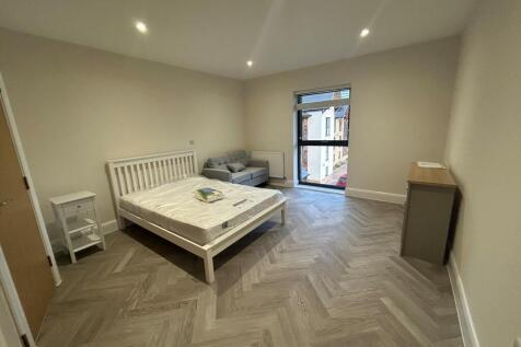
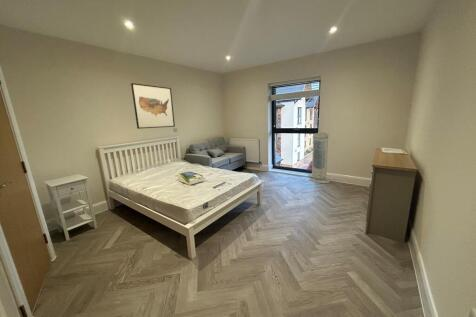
+ air purifier [308,132,331,184]
+ wall art [130,82,176,130]
